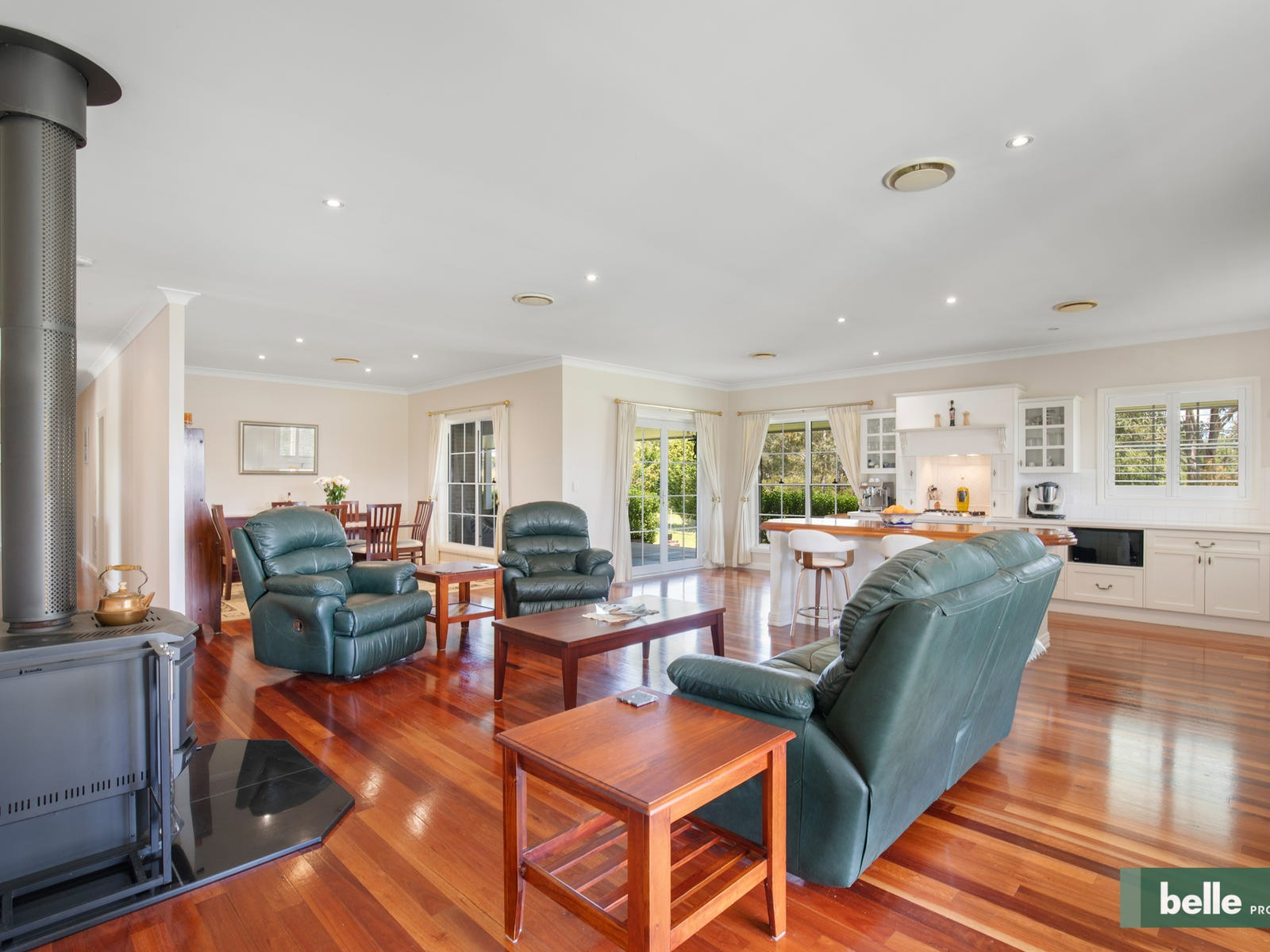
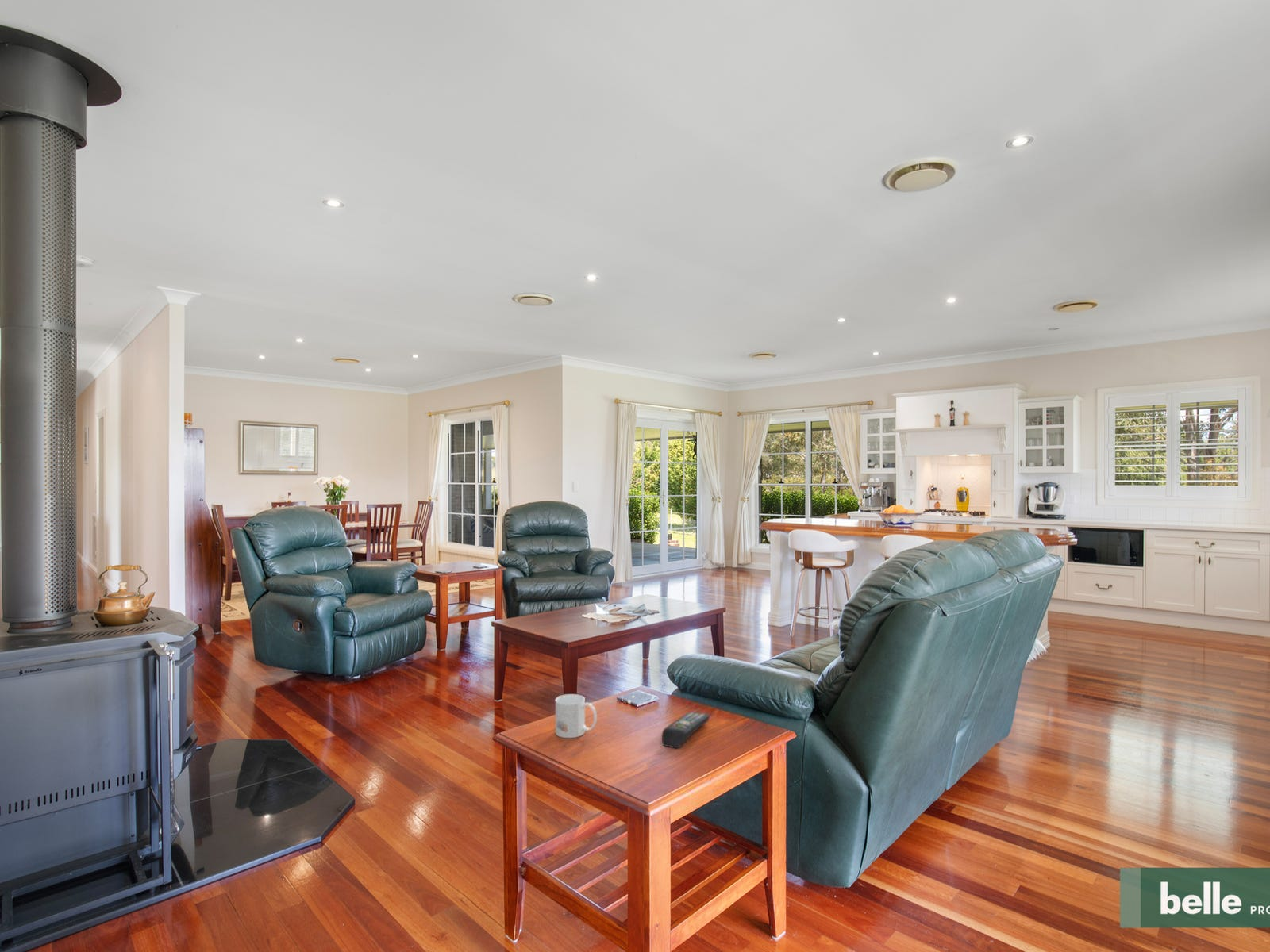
+ mug [555,693,598,739]
+ remote control [661,711,710,749]
